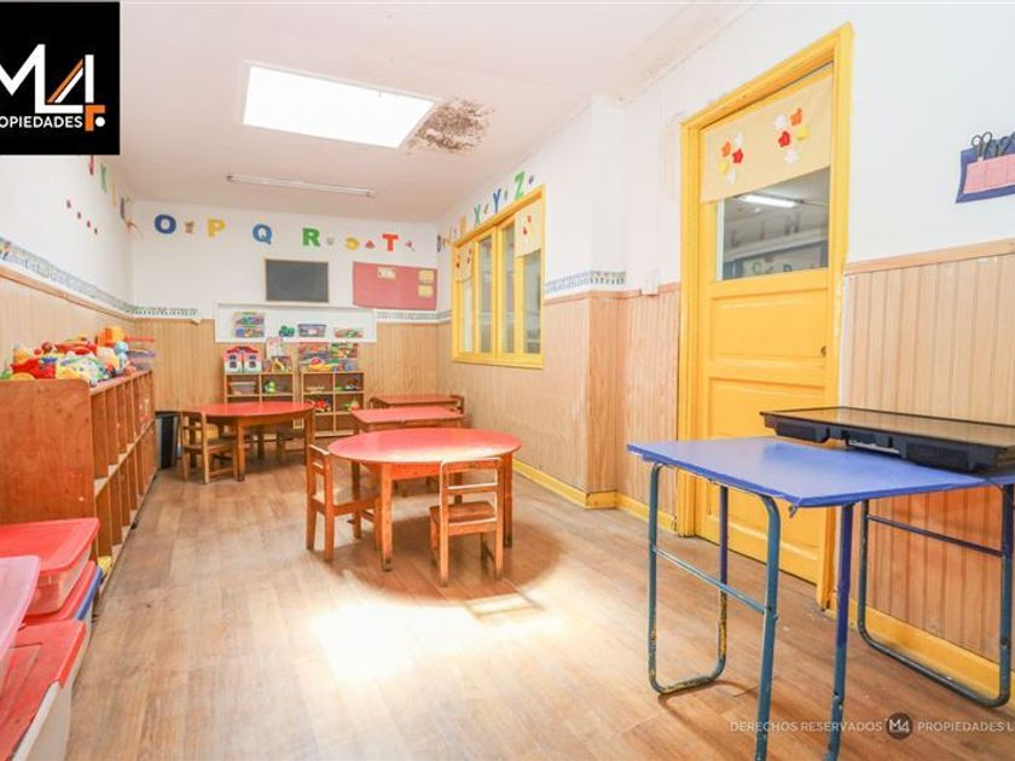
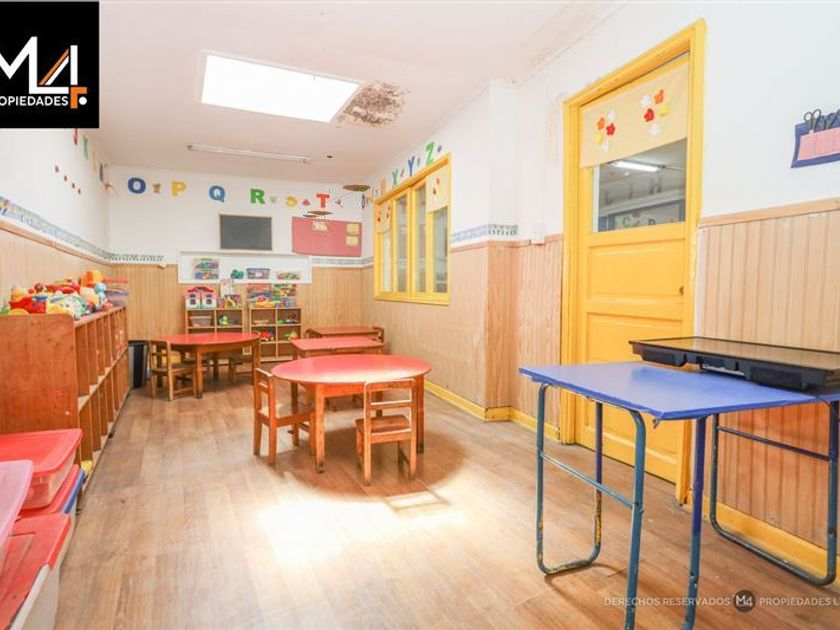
+ ceiling mobile [302,155,371,232]
